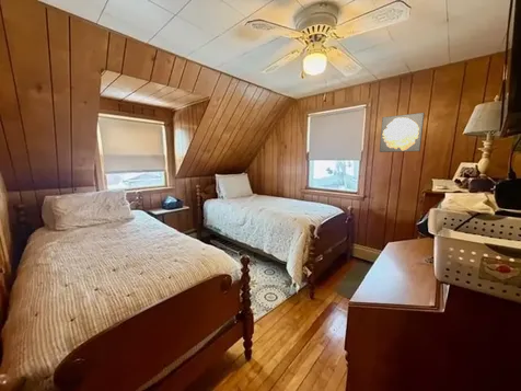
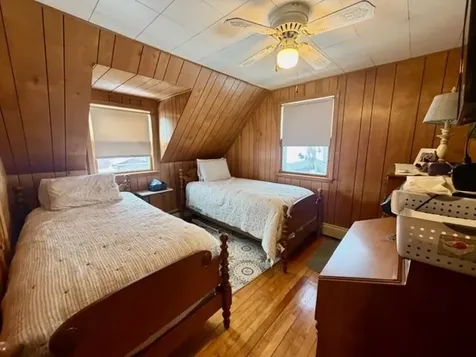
- wall art [379,112,426,153]
